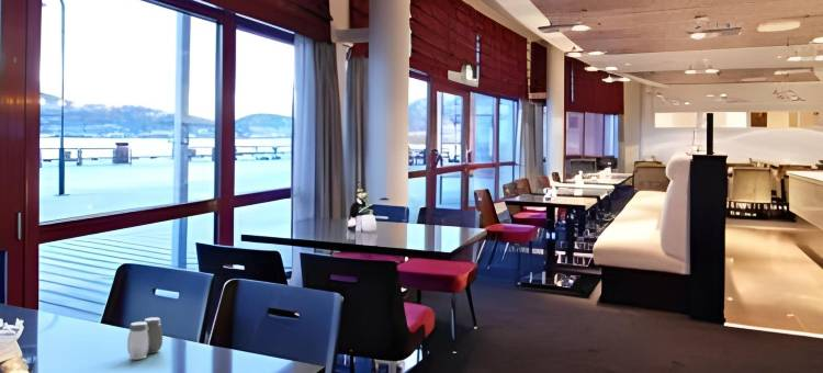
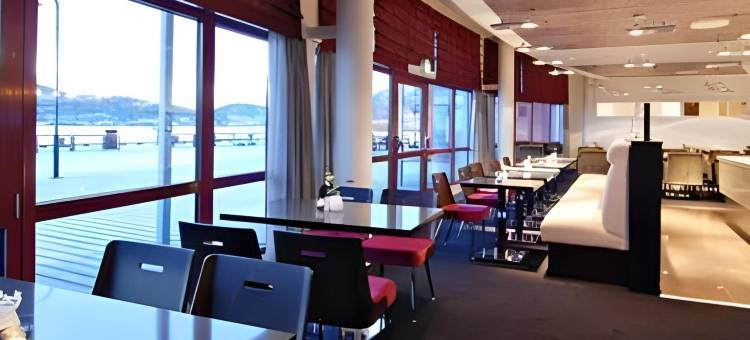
- salt and pepper shaker [126,316,164,360]
